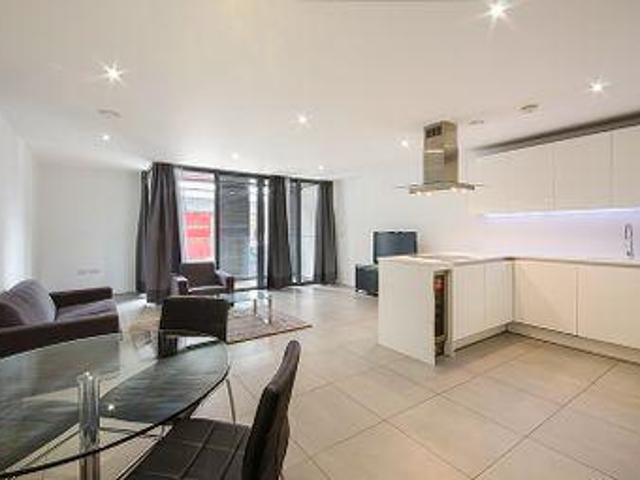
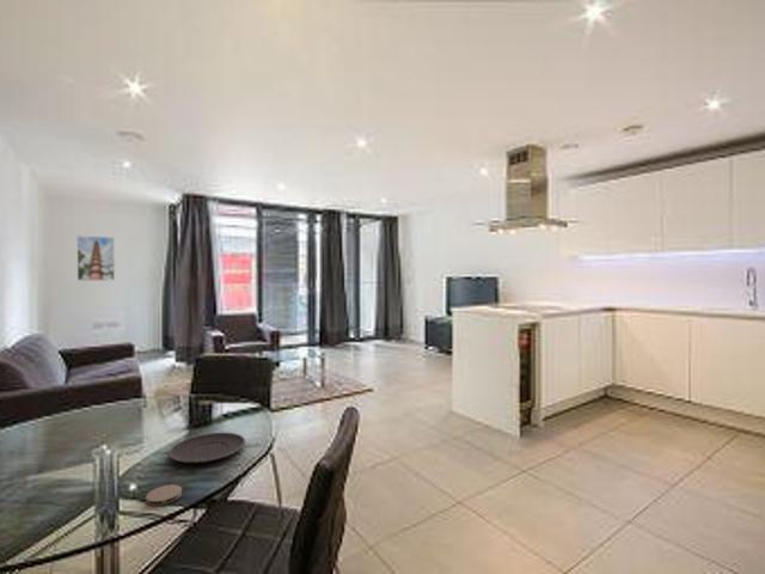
+ plate [167,432,246,464]
+ coaster [145,483,183,507]
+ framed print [75,234,116,281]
